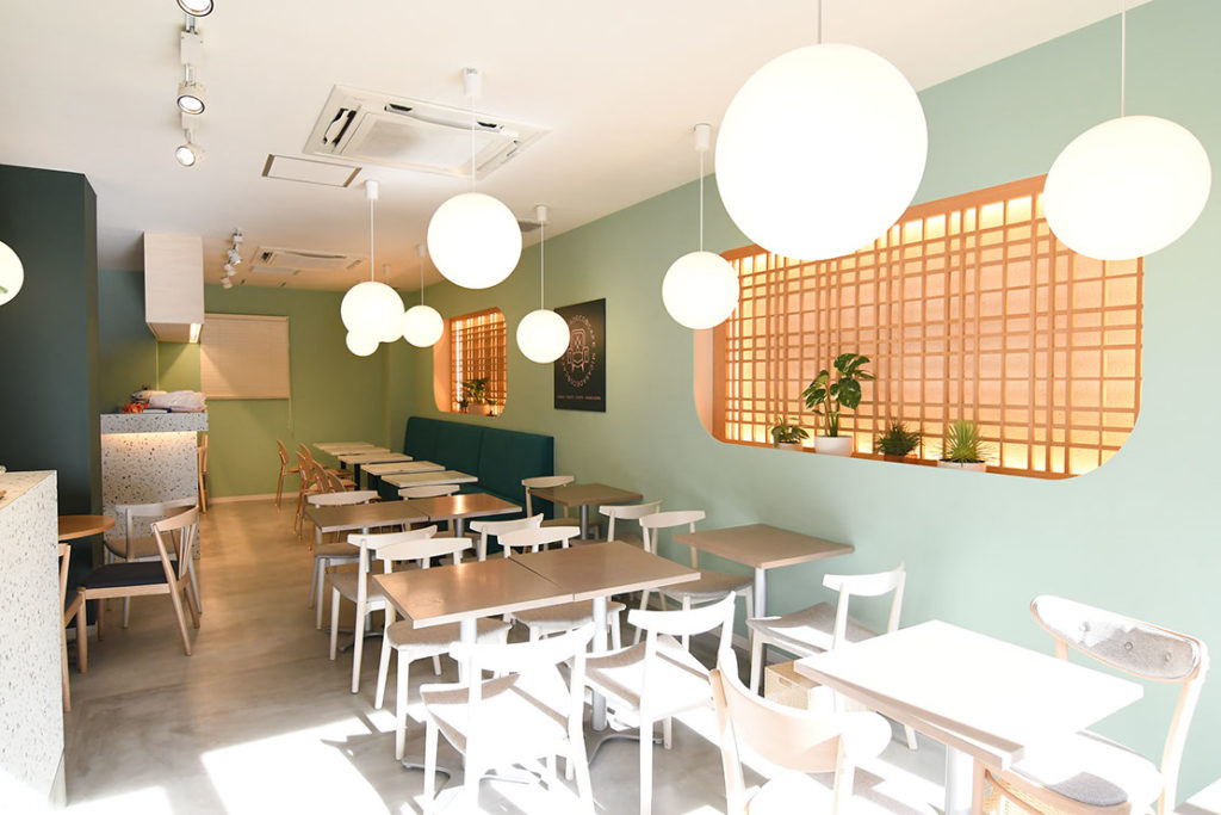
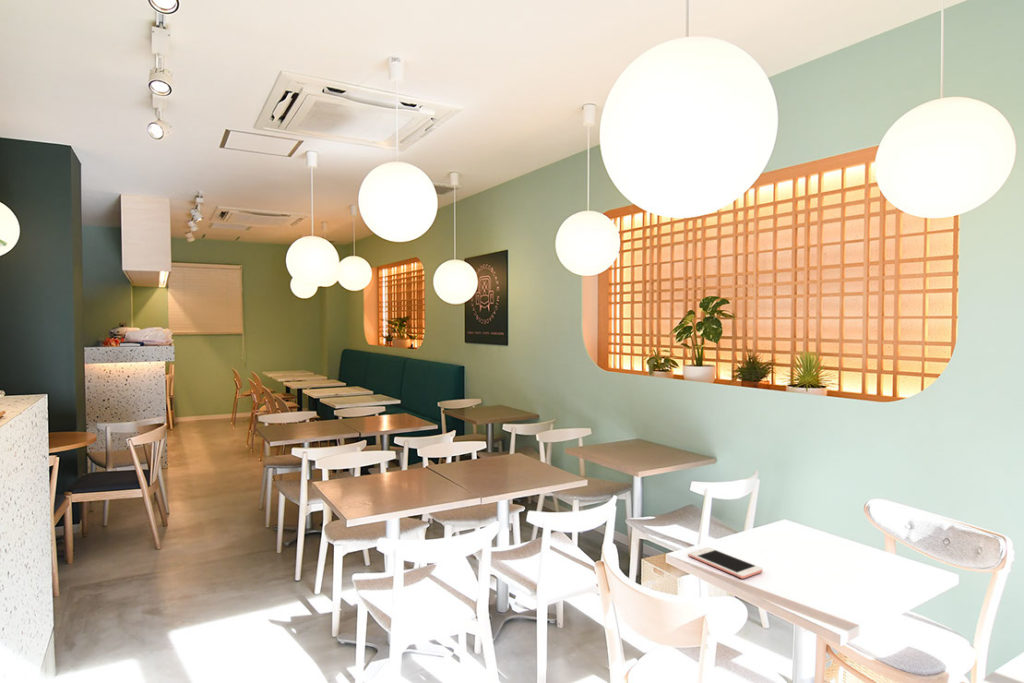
+ cell phone [688,546,764,580]
